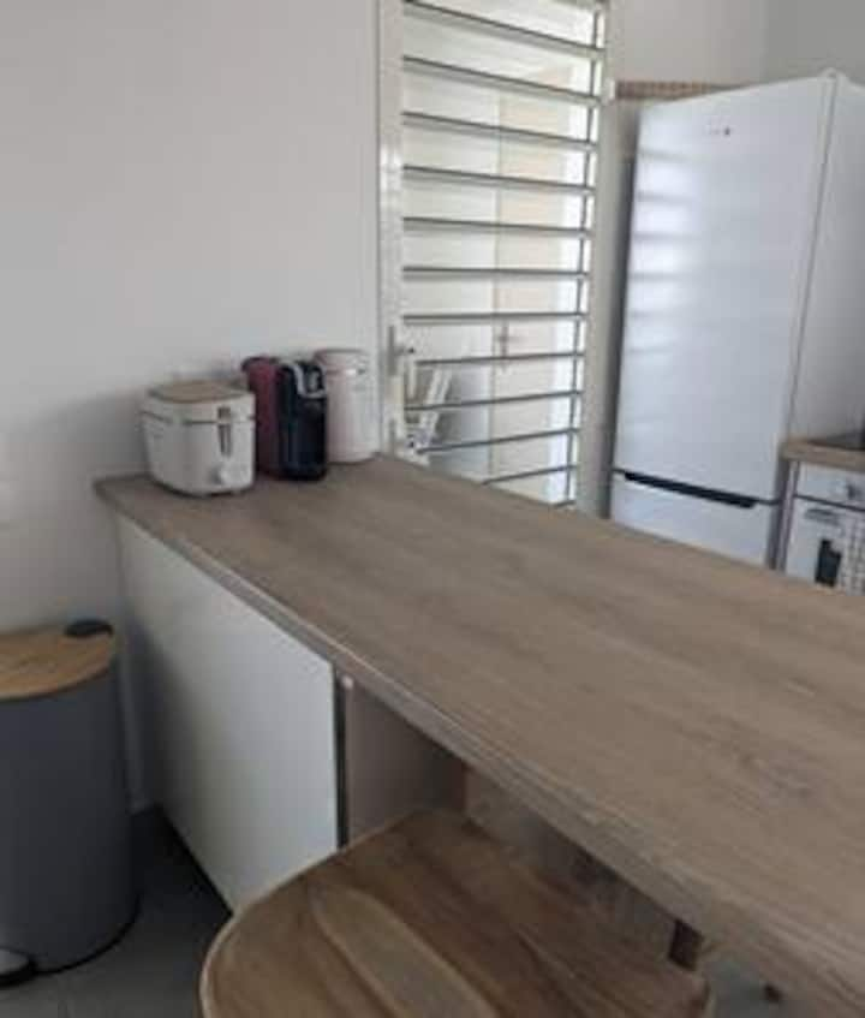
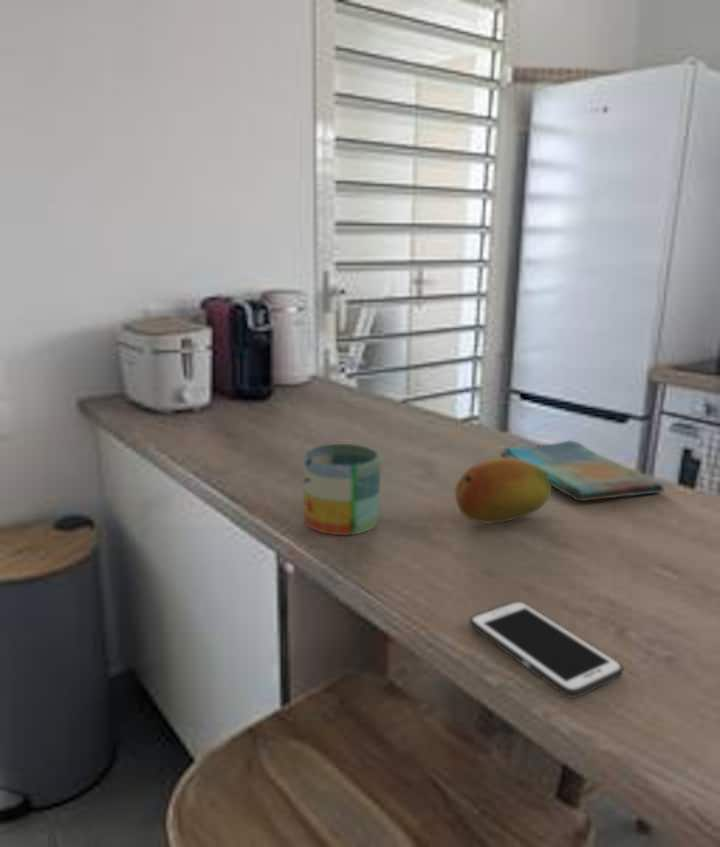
+ fruit [454,457,552,525]
+ cell phone [468,600,625,699]
+ mug [303,443,382,536]
+ dish towel [499,439,665,502]
